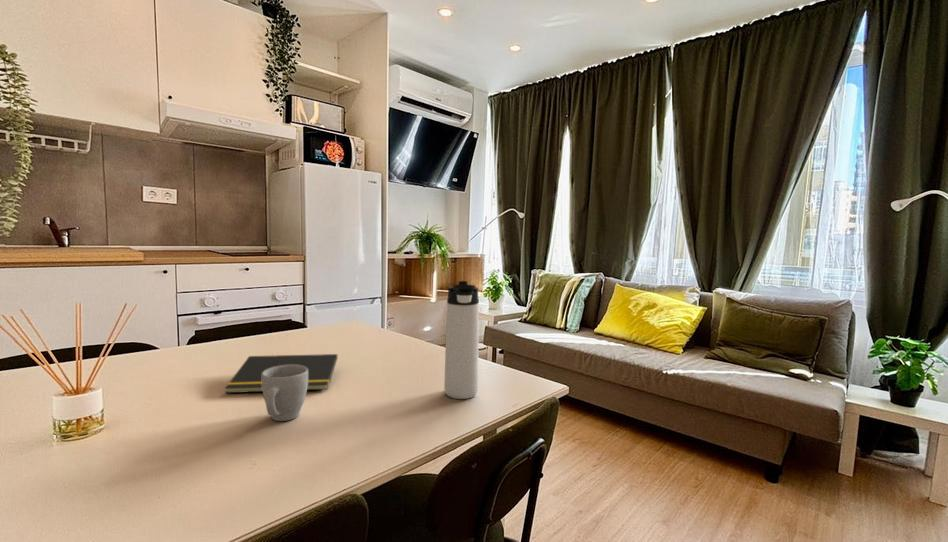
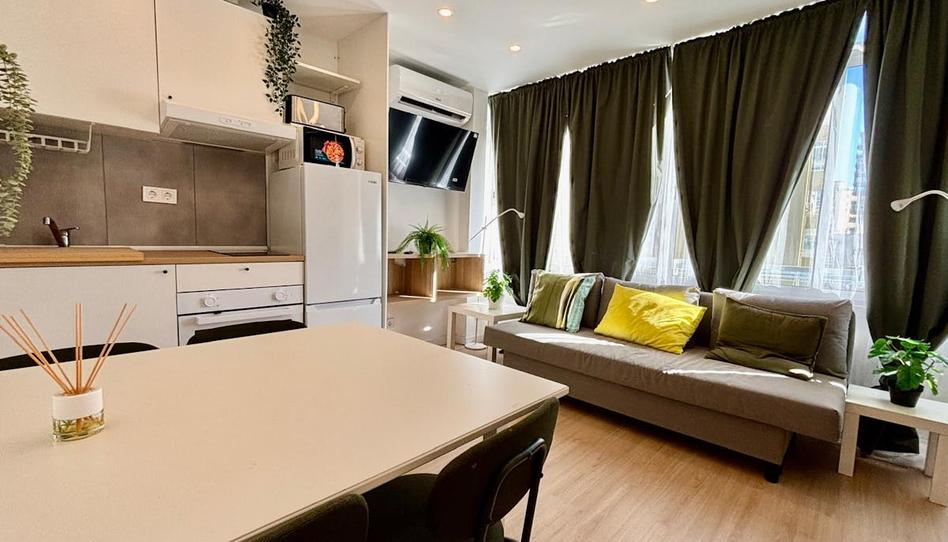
- notepad [224,353,338,394]
- thermos bottle [443,280,480,400]
- mug [262,365,308,422]
